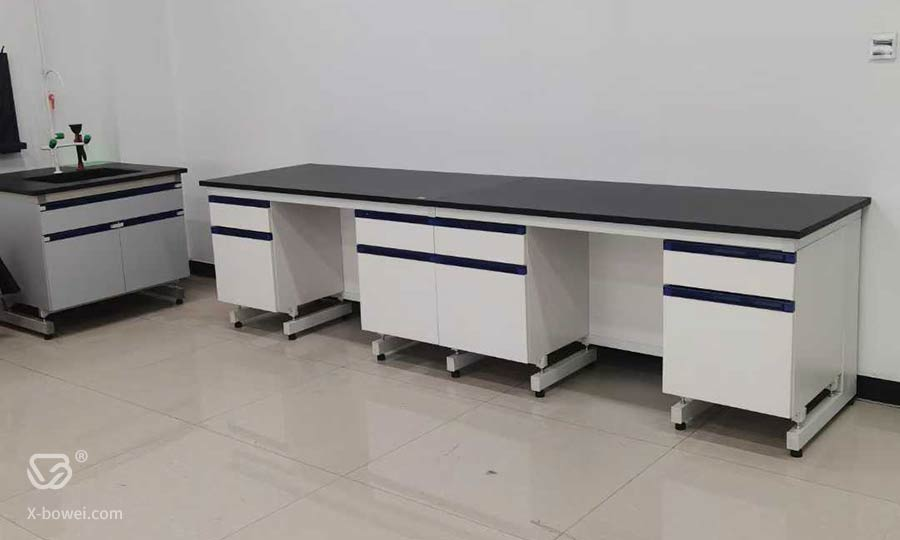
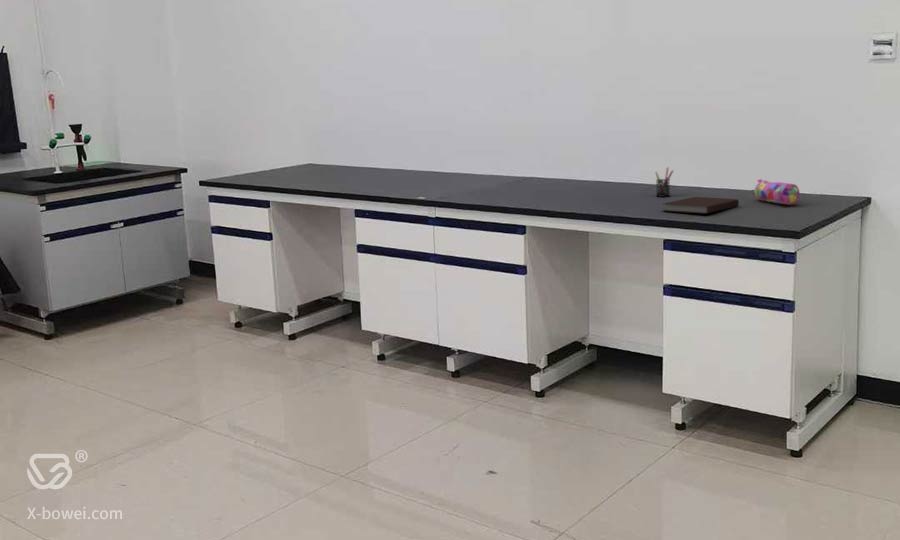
+ pen holder [654,166,674,198]
+ pencil case [751,178,801,206]
+ notebook [662,196,740,215]
